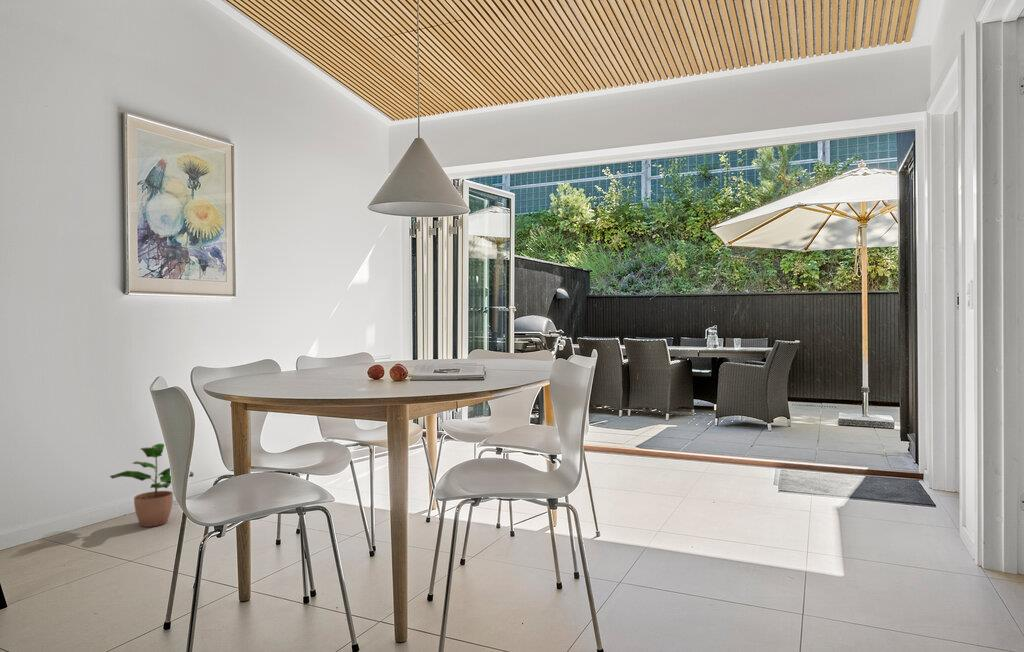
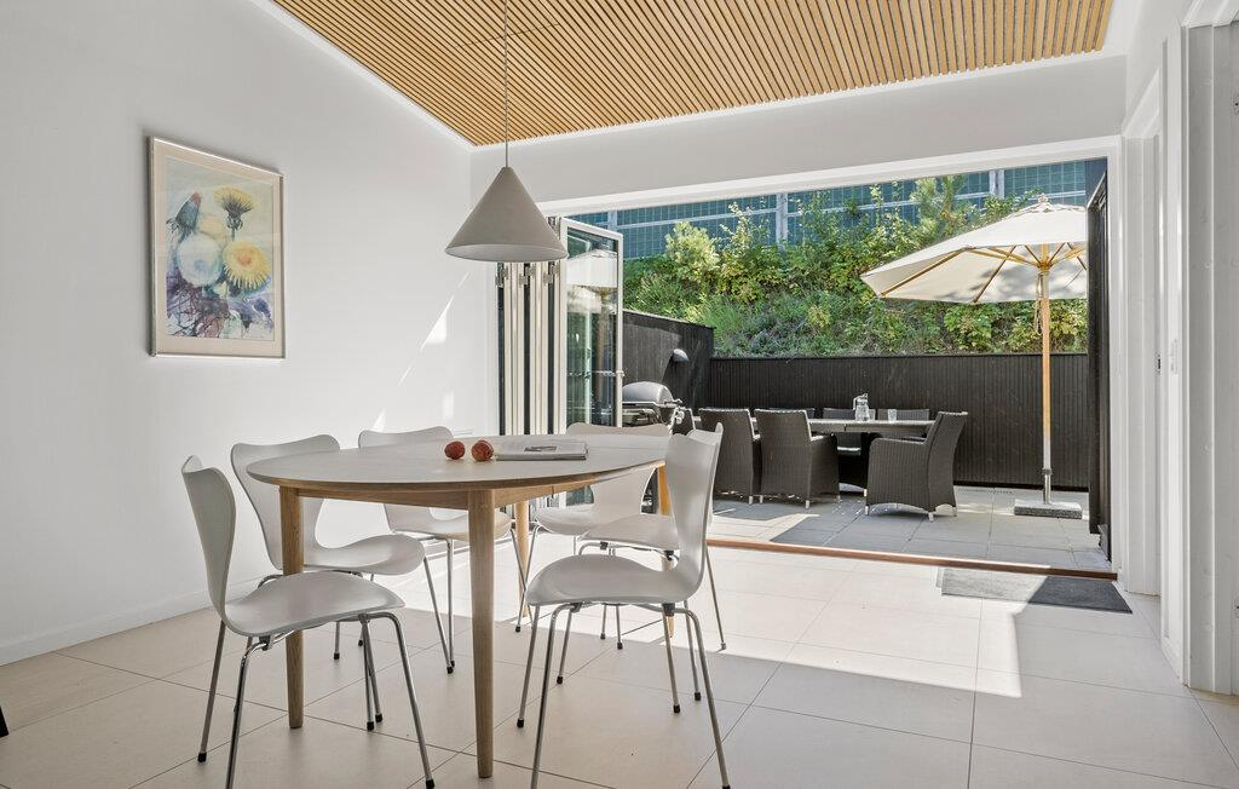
- potted plant [108,443,195,528]
